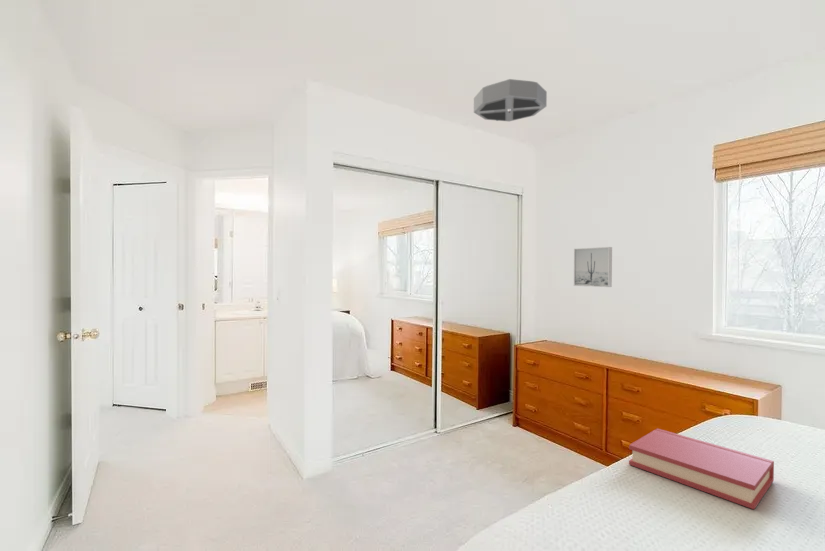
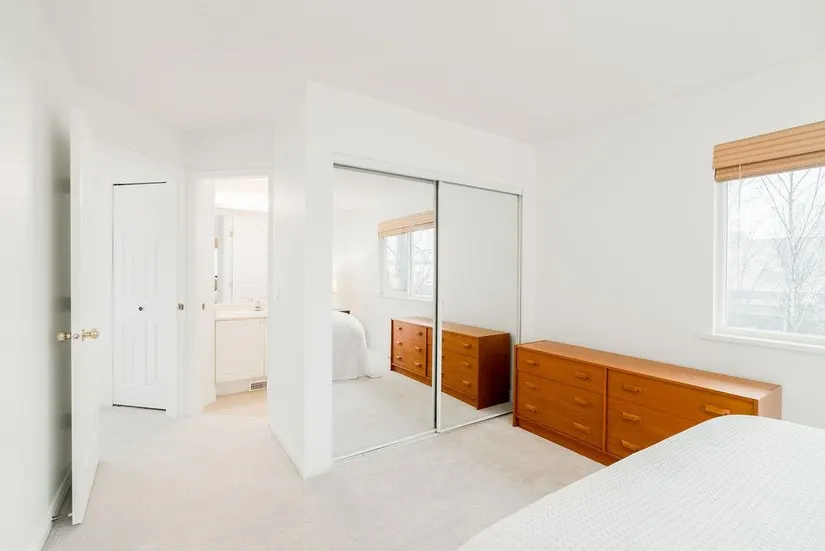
- wall art [573,246,613,288]
- ceiling light [473,78,548,122]
- hardback book [628,427,775,510]
